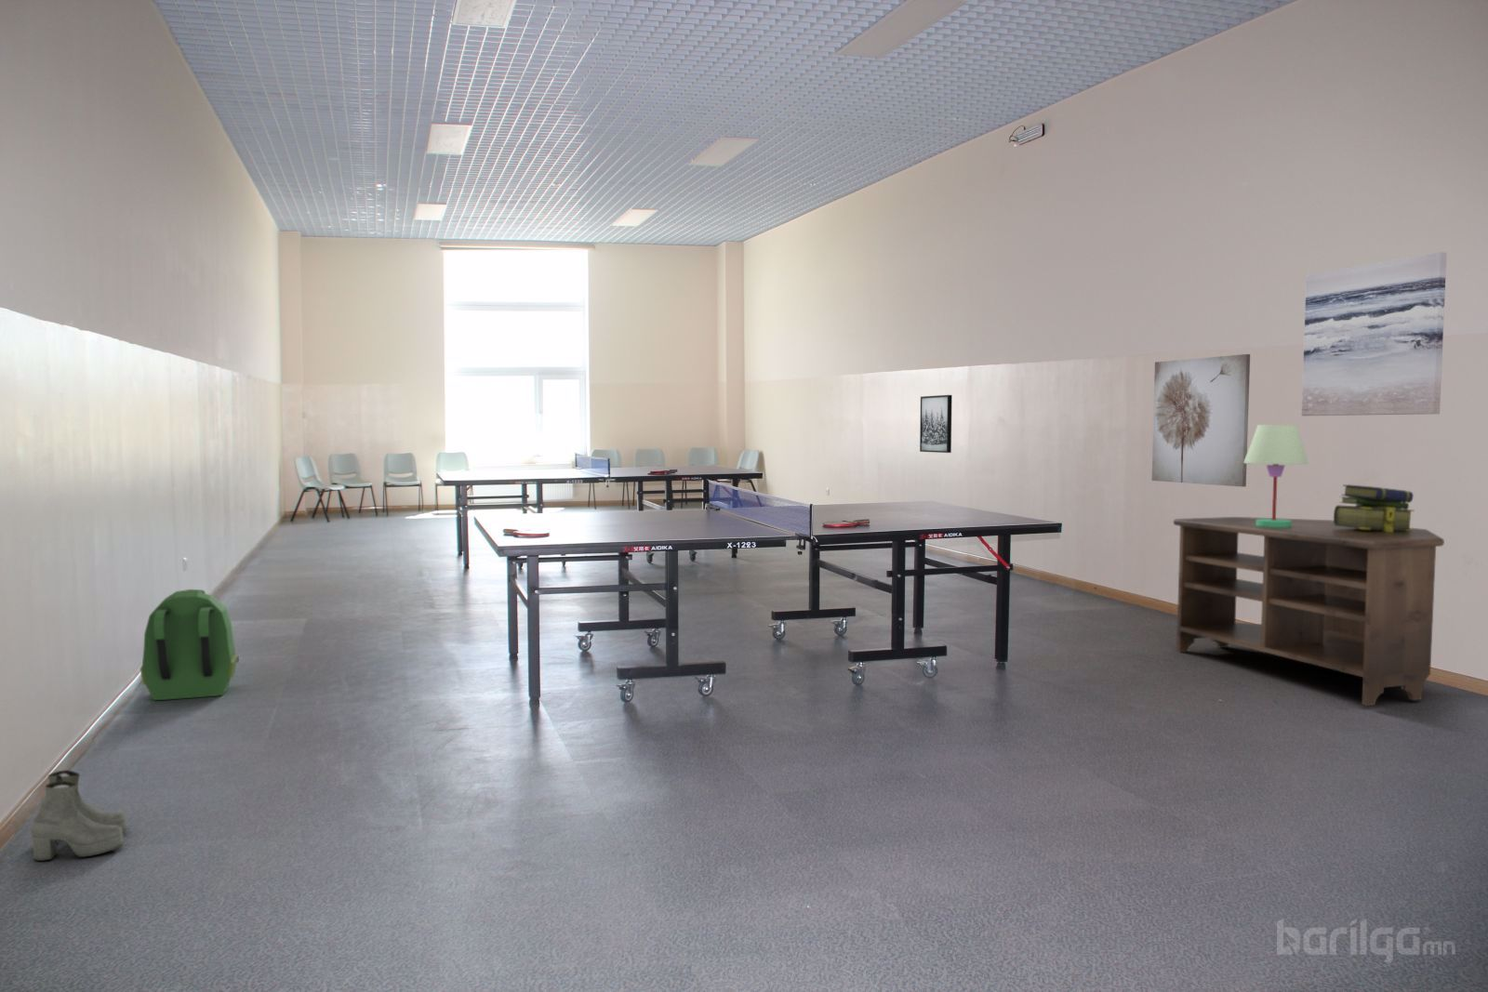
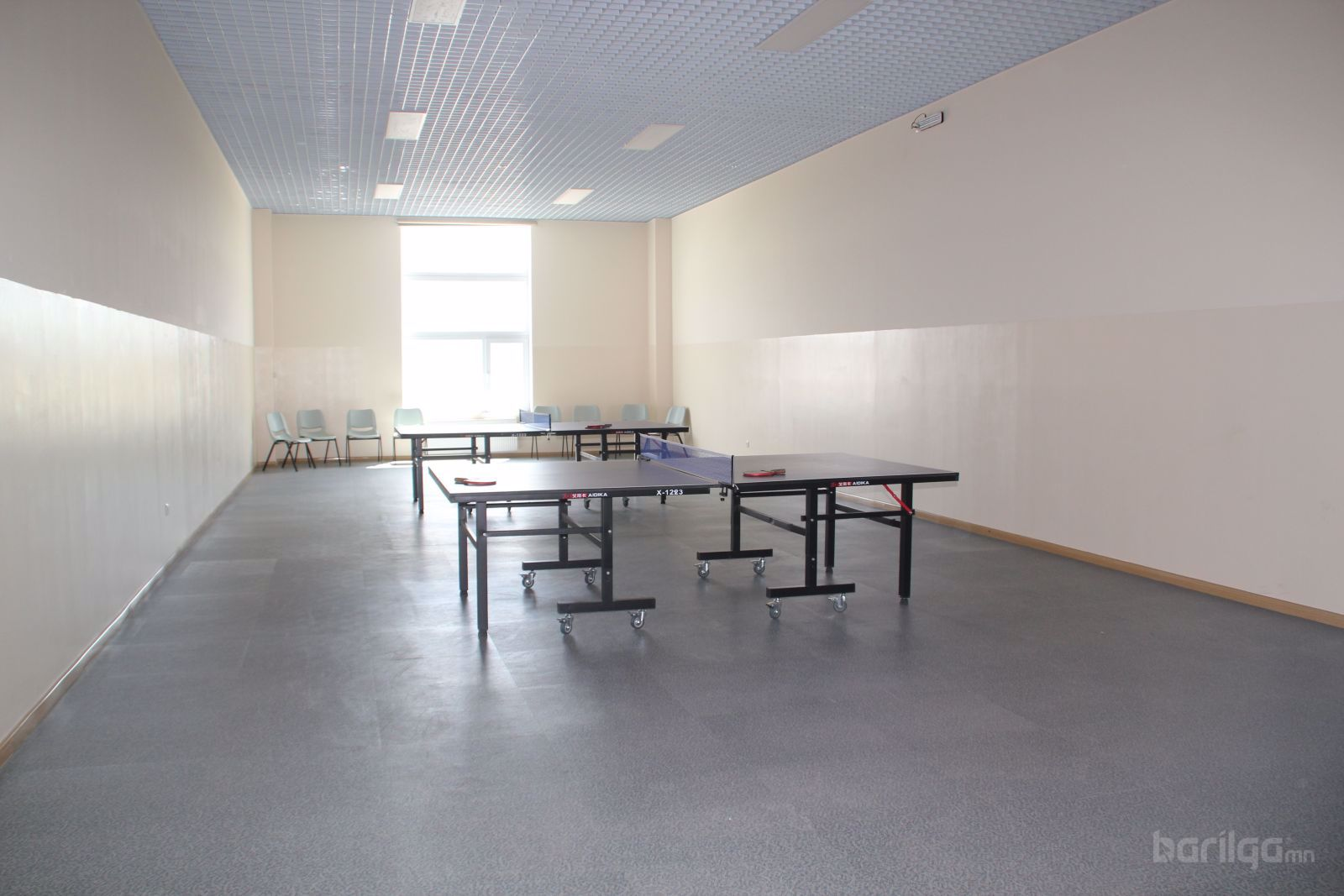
- backpack [140,589,239,701]
- boots [30,768,128,861]
- table lamp [1244,424,1310,527]
- wall art [1151,353,1251,488]
- tv stand [1172,516,1445,706]
- wall art [1300,251,1447,416]
- wall art [919,394,953,454]
- stack of books [1333,484,1415,531]
